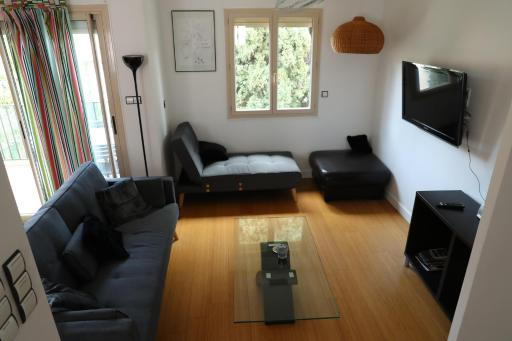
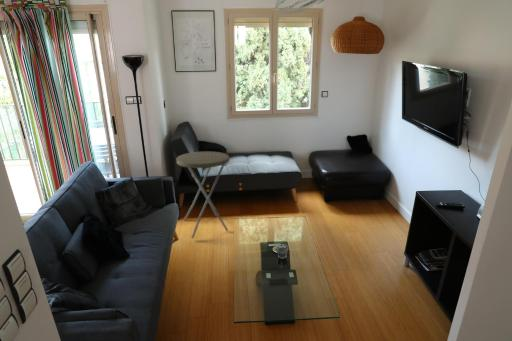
+ side table [176,150,230,239]
